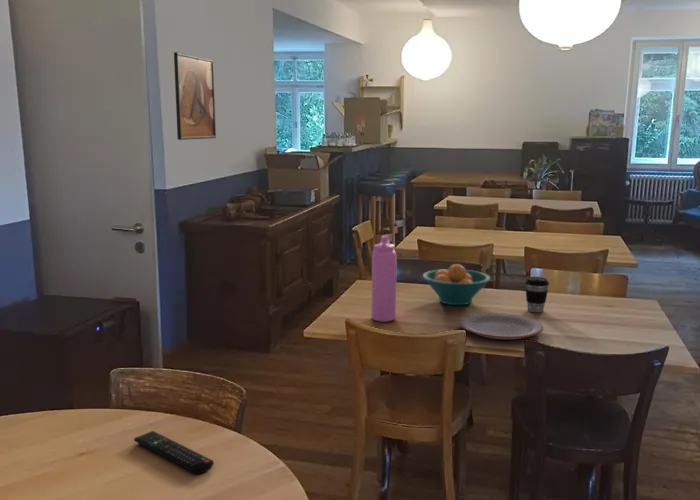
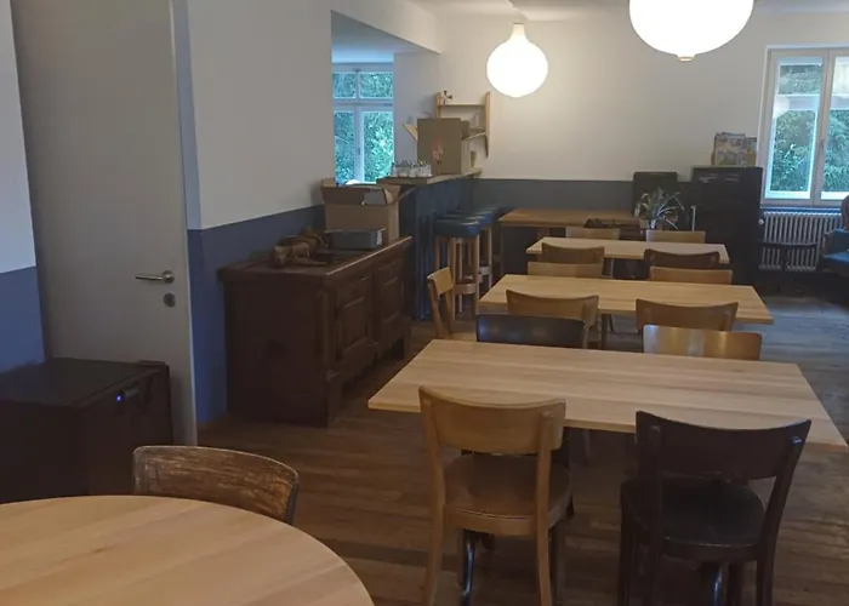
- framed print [173,51,217,141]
- plate [458,312,544,340]
- remote control [133,430,215,475]
- coffee cup [524,276,550,313]
- fruit bowl [422,263,491,306]
- water bottle [370,235,398,323]
